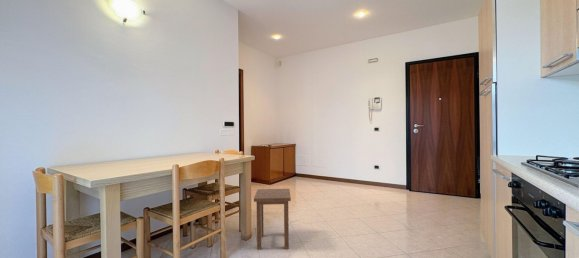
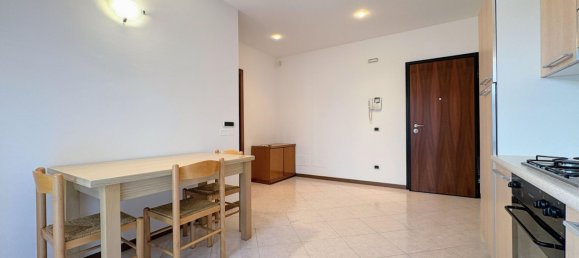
- stool [253,188,292,250]
